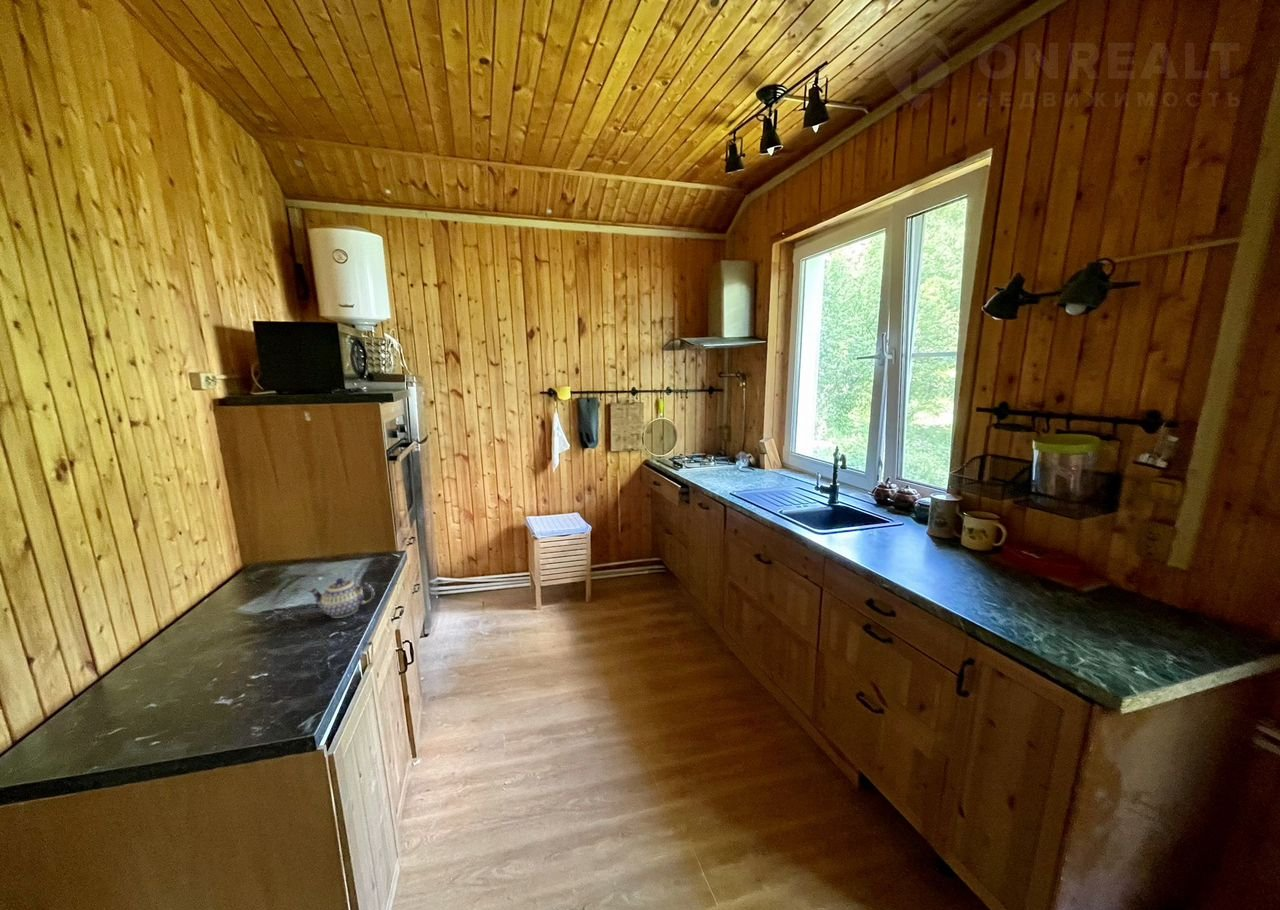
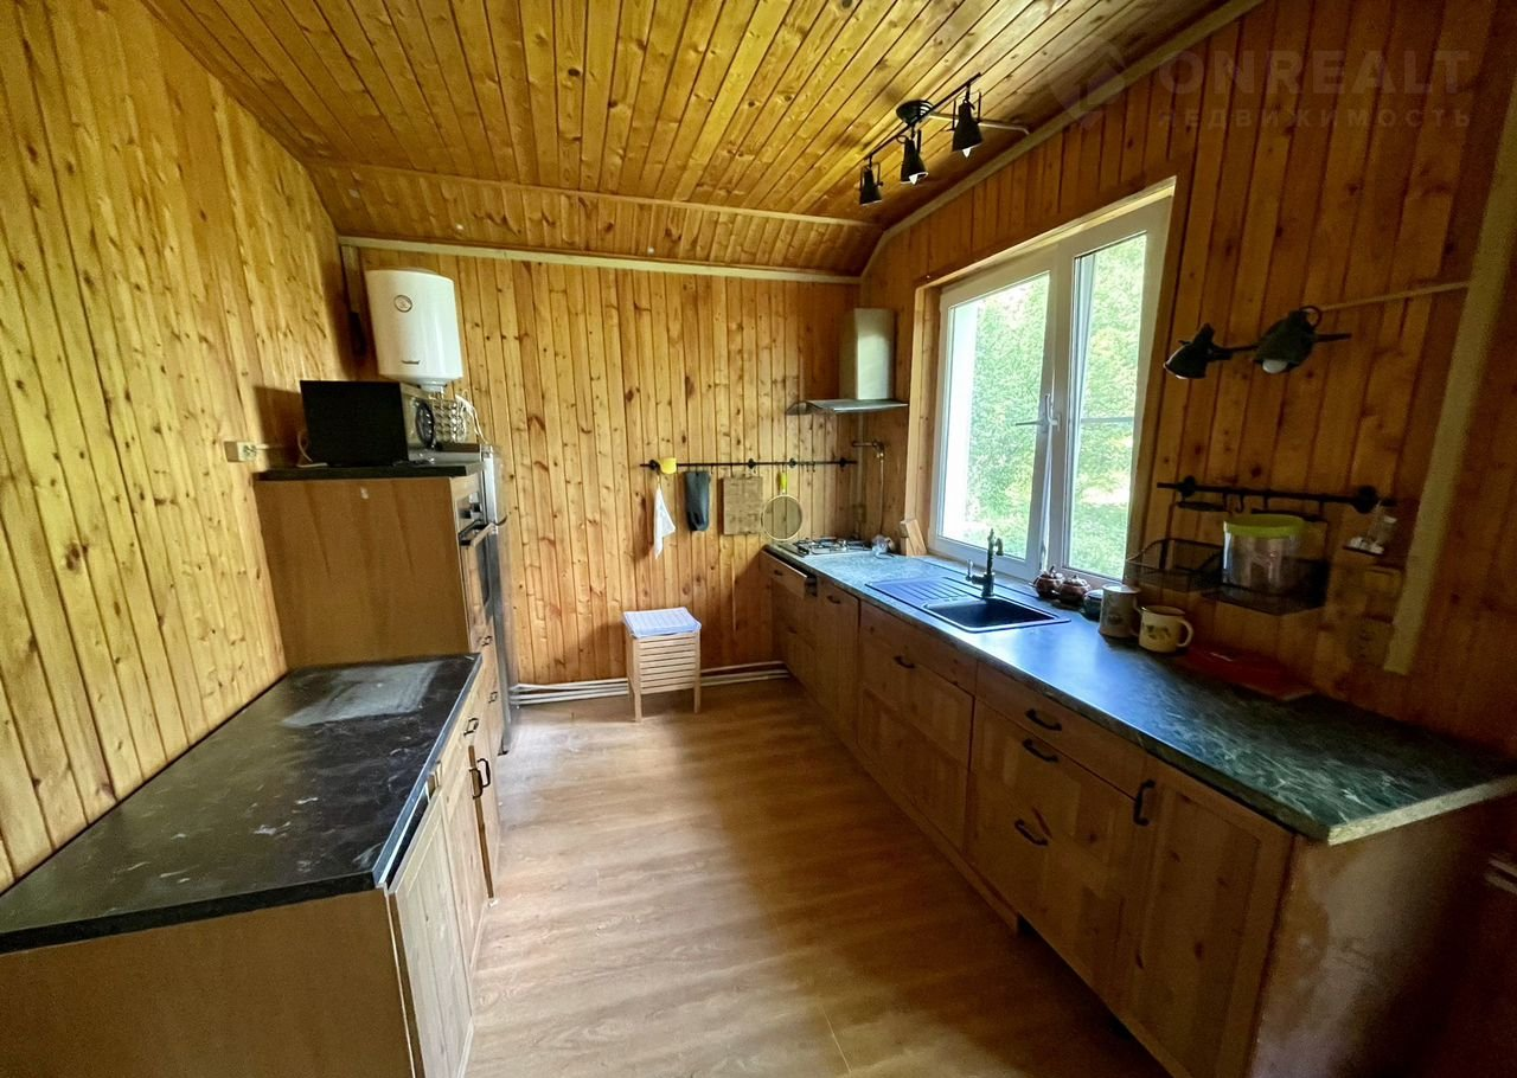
- teapot [307,577,376,619]
